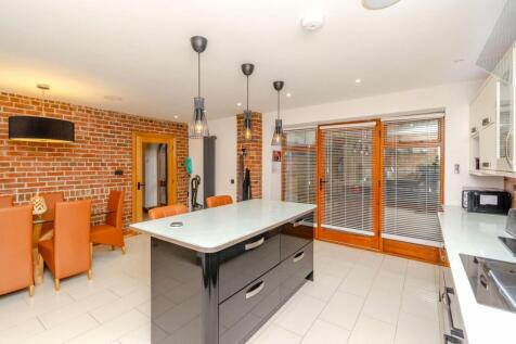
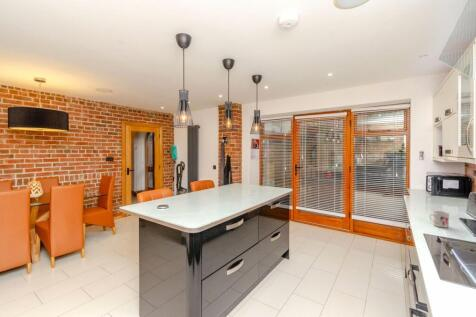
+ mug [428,210,450,229]
